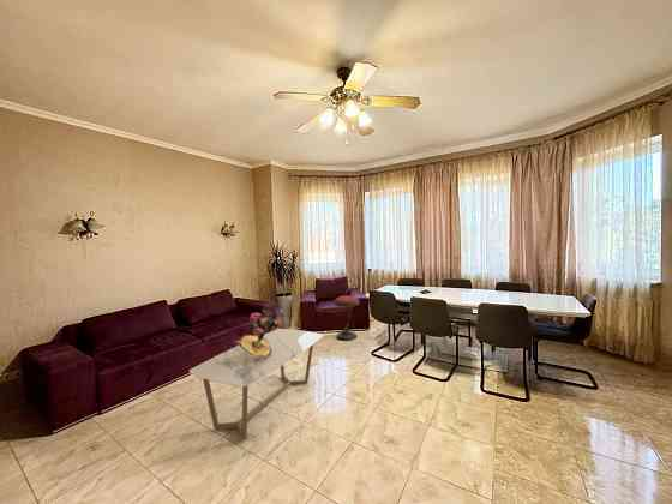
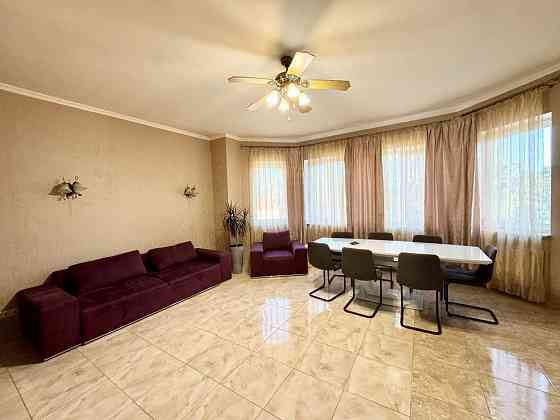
- coffee table [188,328,324,442]
- side table [332,295,360,342]
- bouquet [232,305,284,359]
